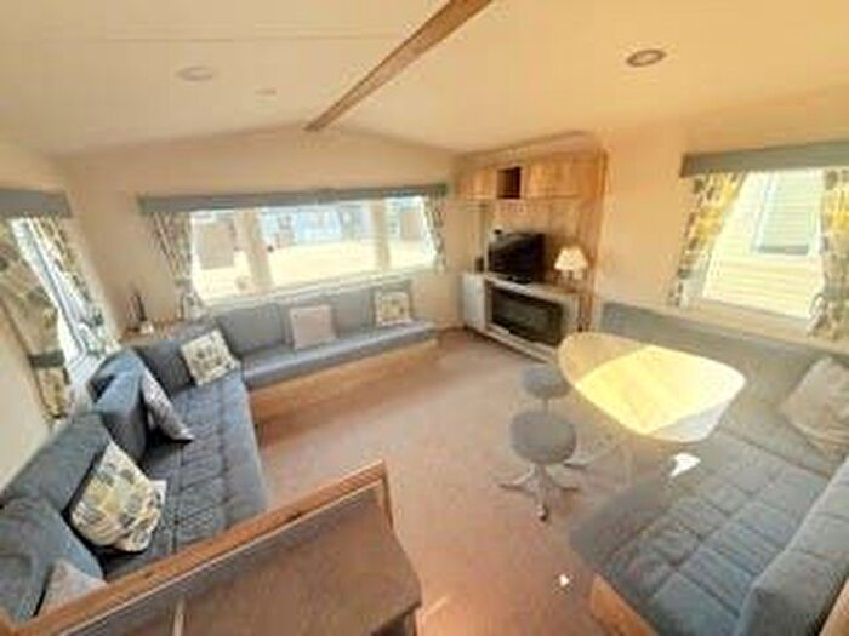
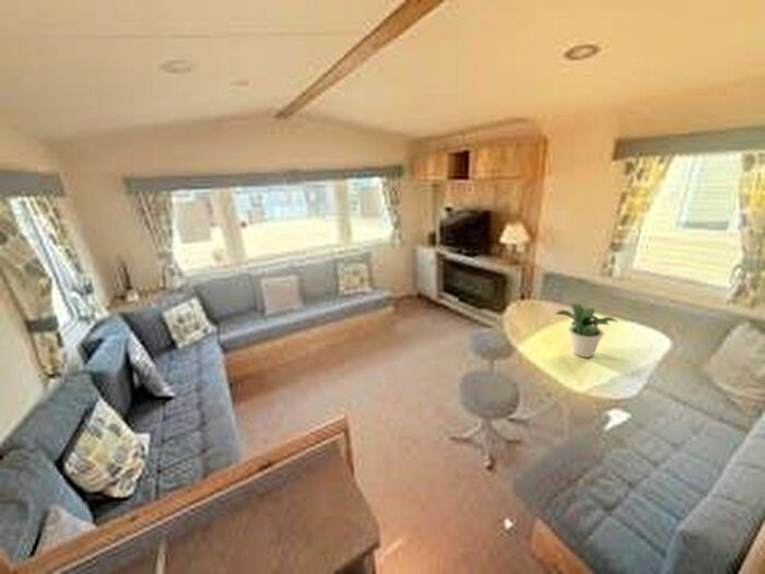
+ potted plant [554,302,620,359]
